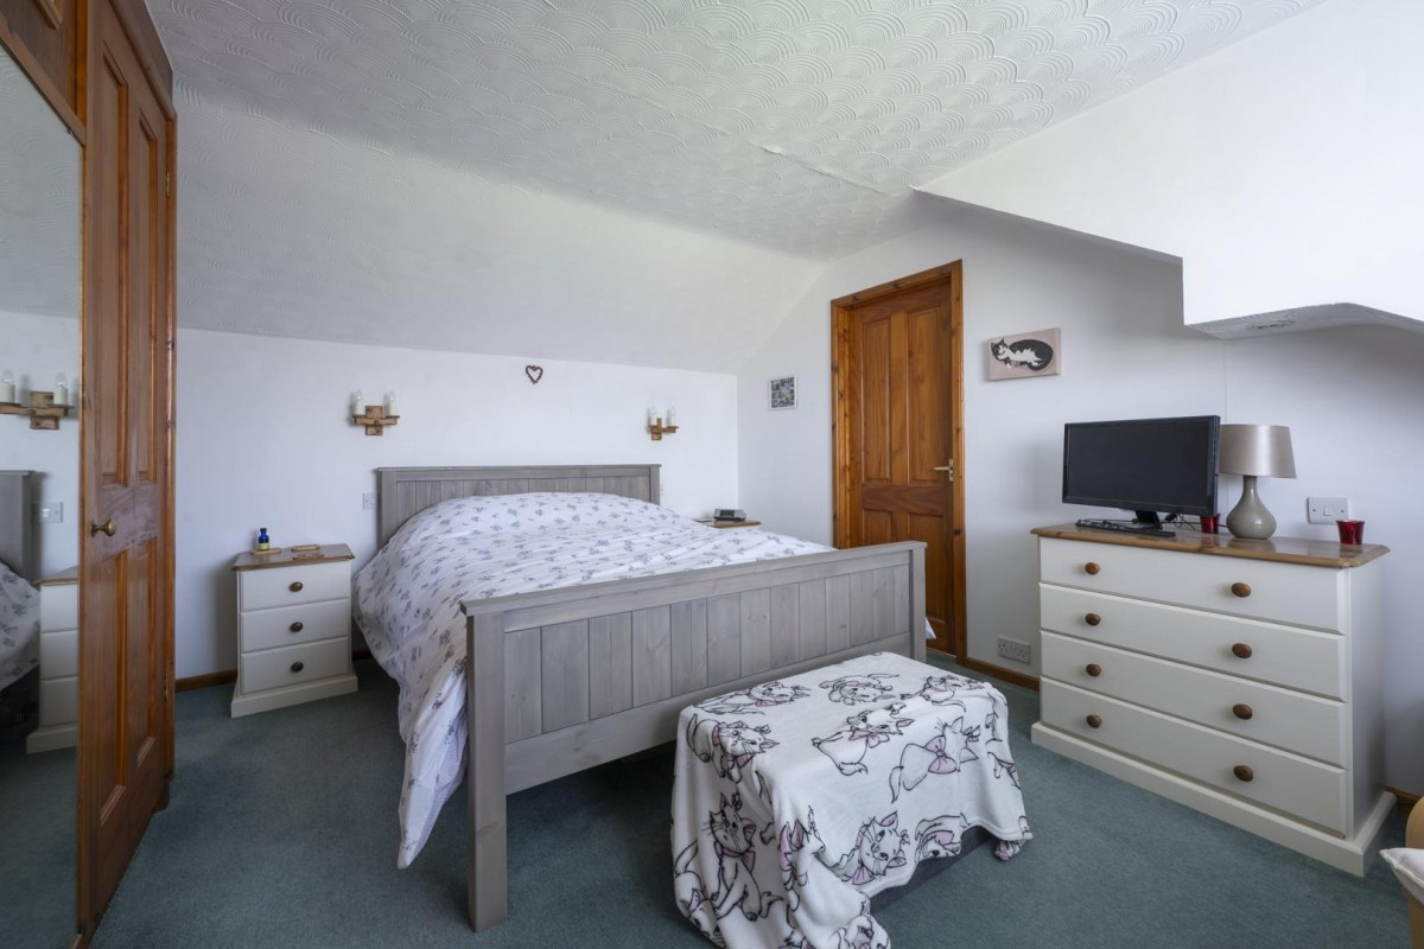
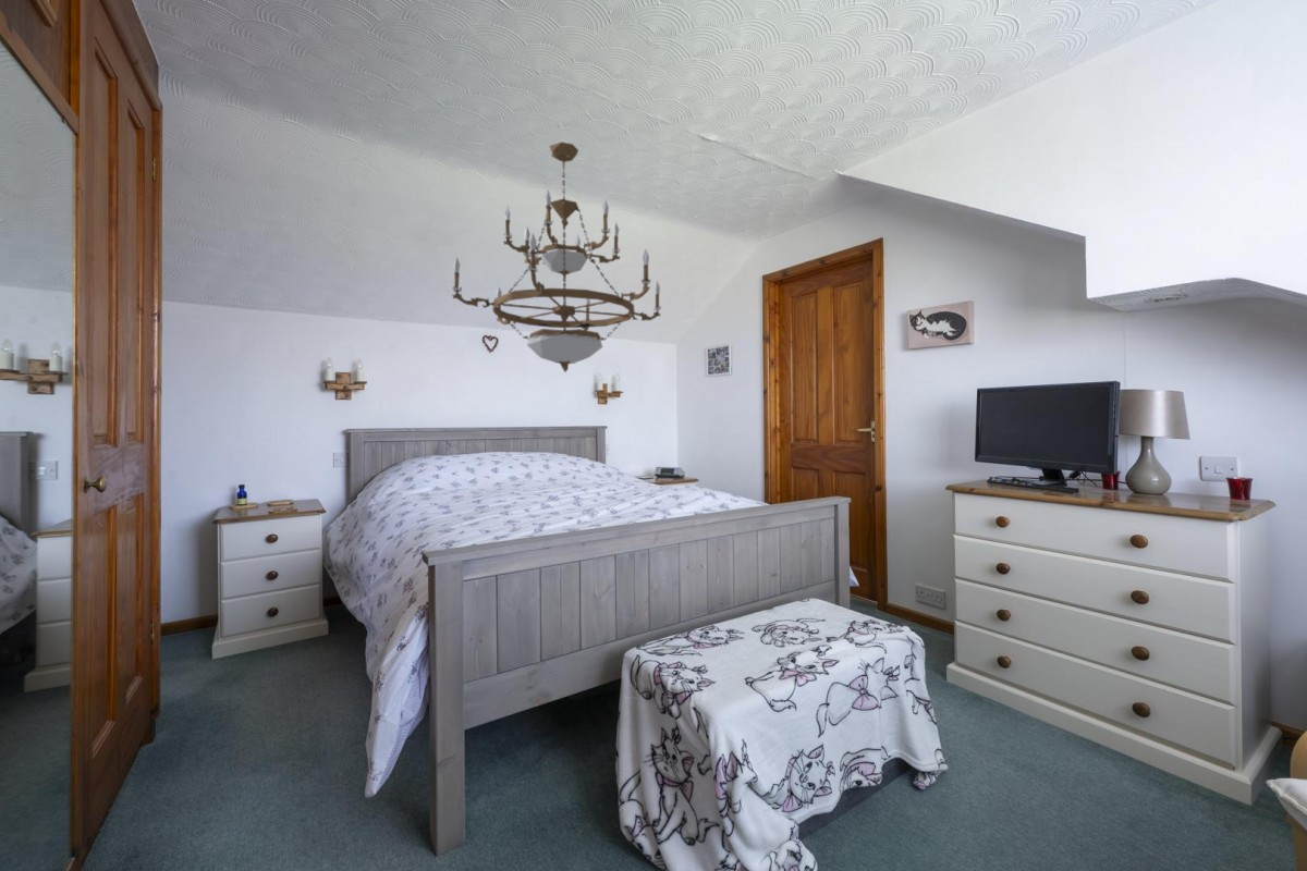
+ chandelier [451,140,662,373]
